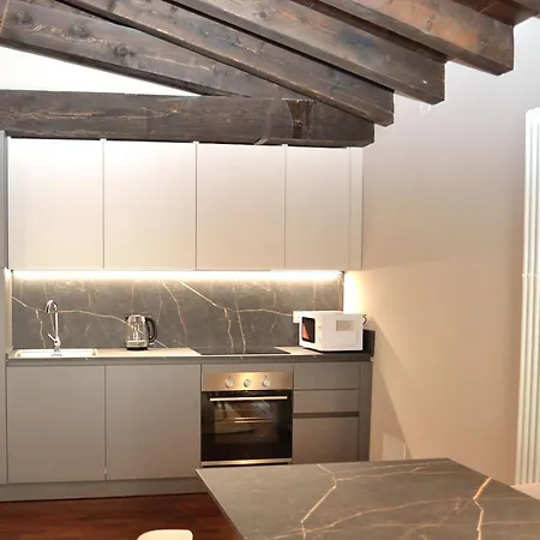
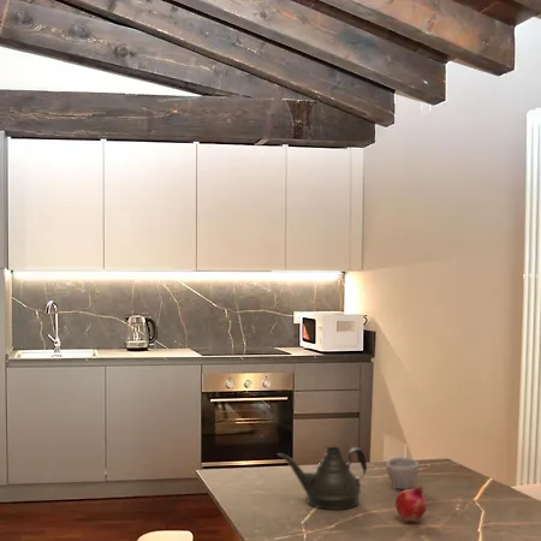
+ cup [385,456,421,491]
+ teapot [277,446,368,511]
+ fruit [394,486,428,522]
